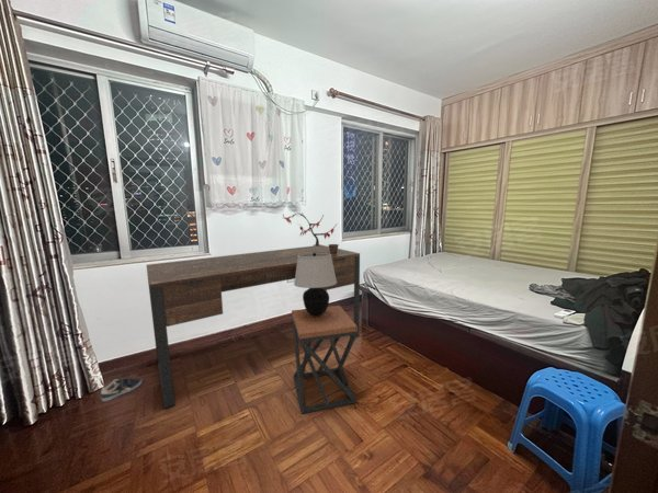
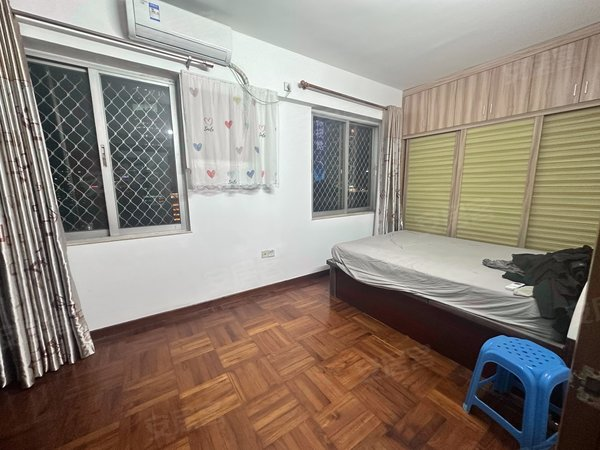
- desk [145,244,361,410]
- table lamp [293,253,337,317]
- stool [291,305,358,415]
- potted plant [282,213,340,254]
- sneaker [100,377,144,402]
